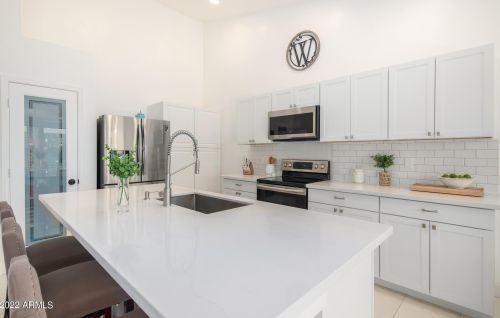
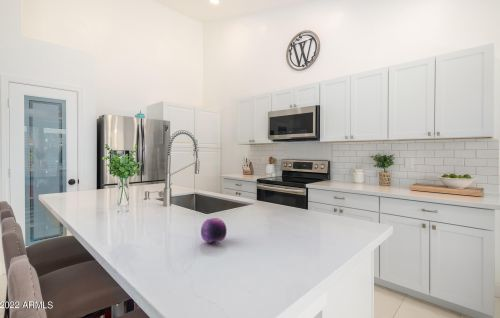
+ fruit [200,217,228,245]
